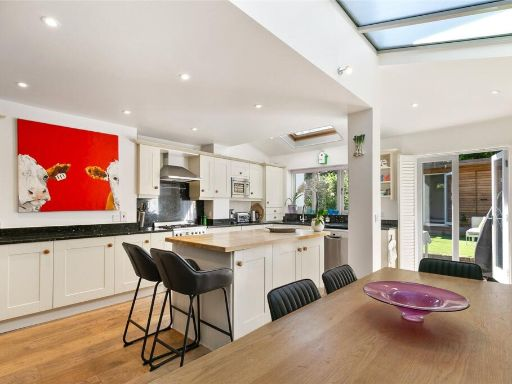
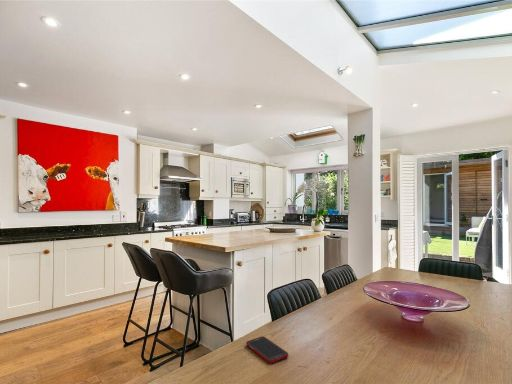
+ cell phone [245,335,289,364]
